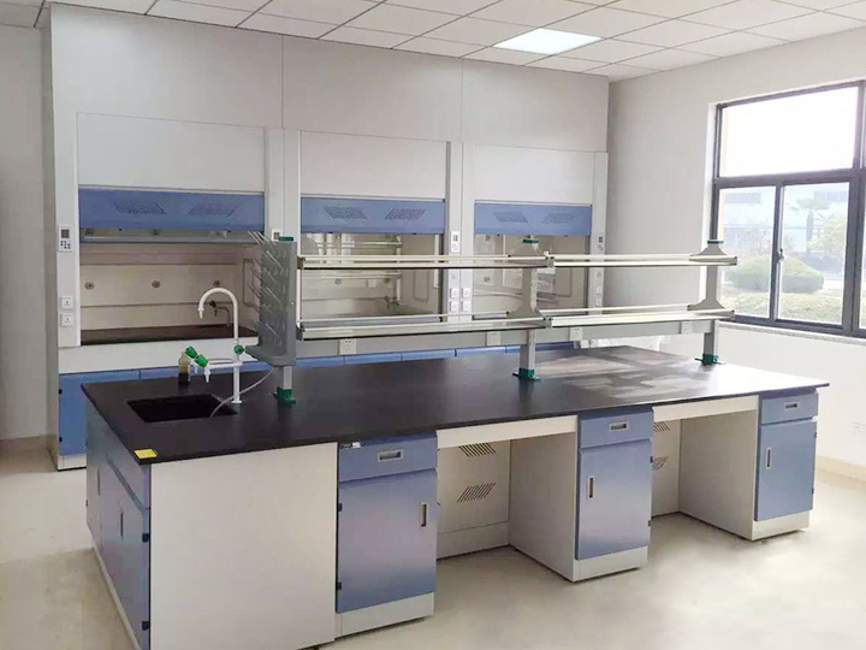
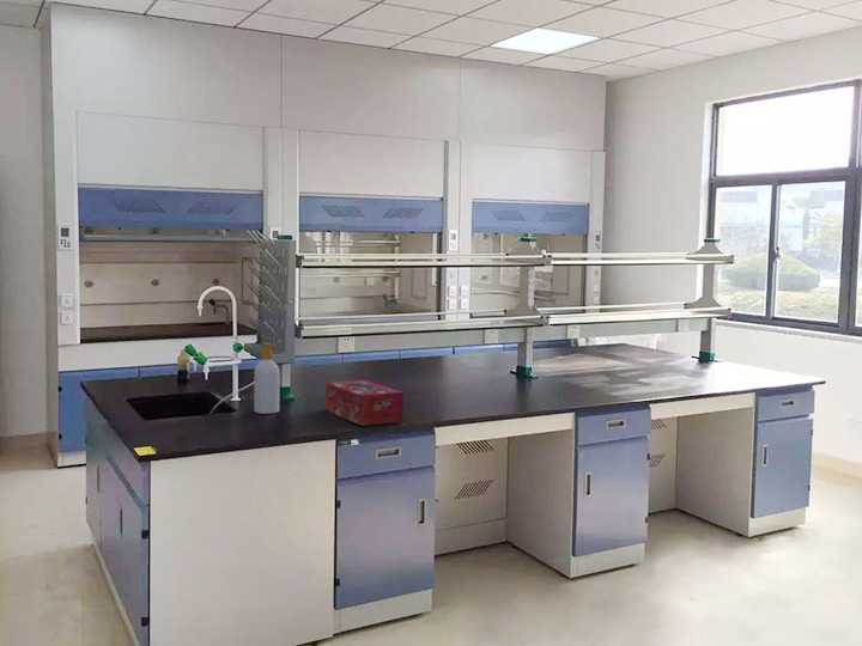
+ tissue box [324,379,405,427]
+ soap bottle [253,342,281,415]
